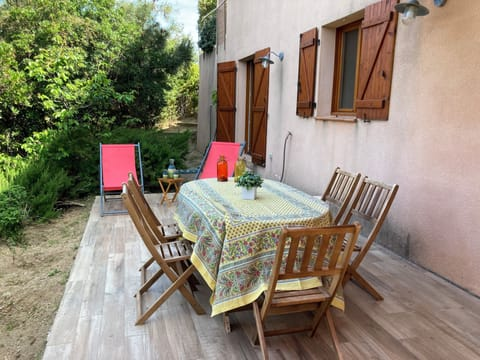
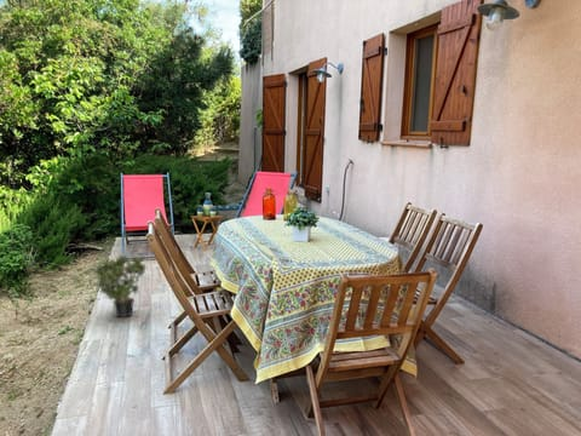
+ potted plant [92,254,149,319]
